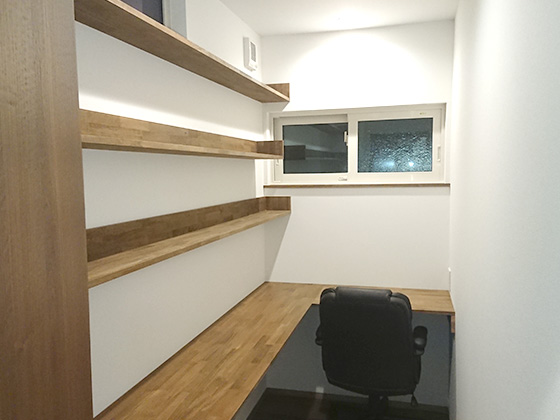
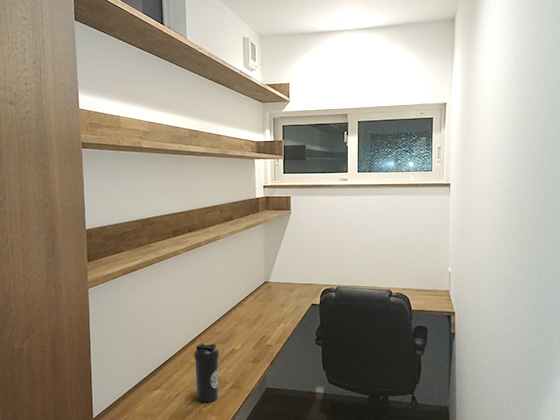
+ water bottle [193,342,220,404]
